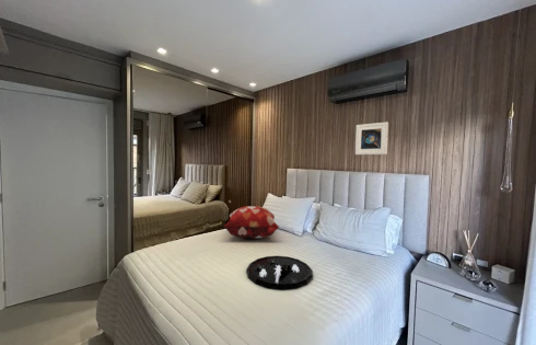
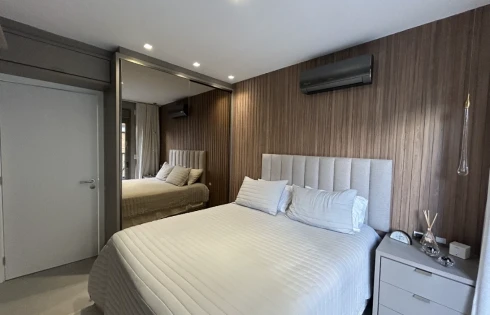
- decorative pillow [223,205,280,240]
- decorative tray [245,255,314,290]
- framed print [354,120,389,156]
